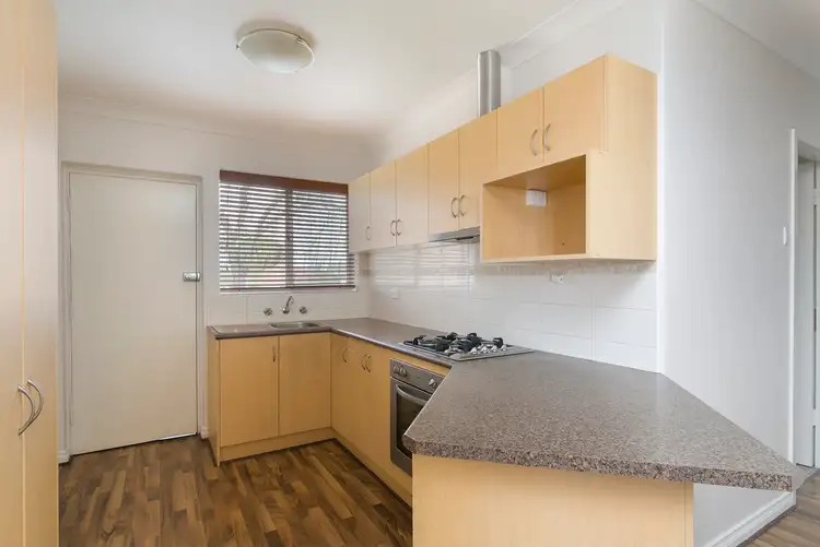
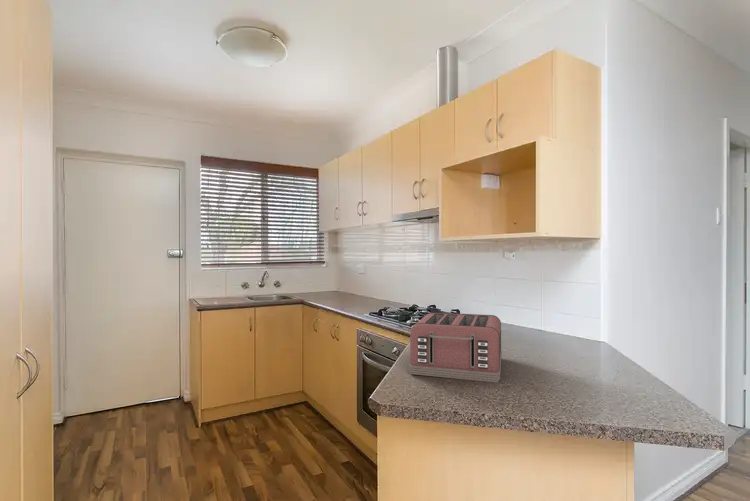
+ toaster [408,311,503,383]
